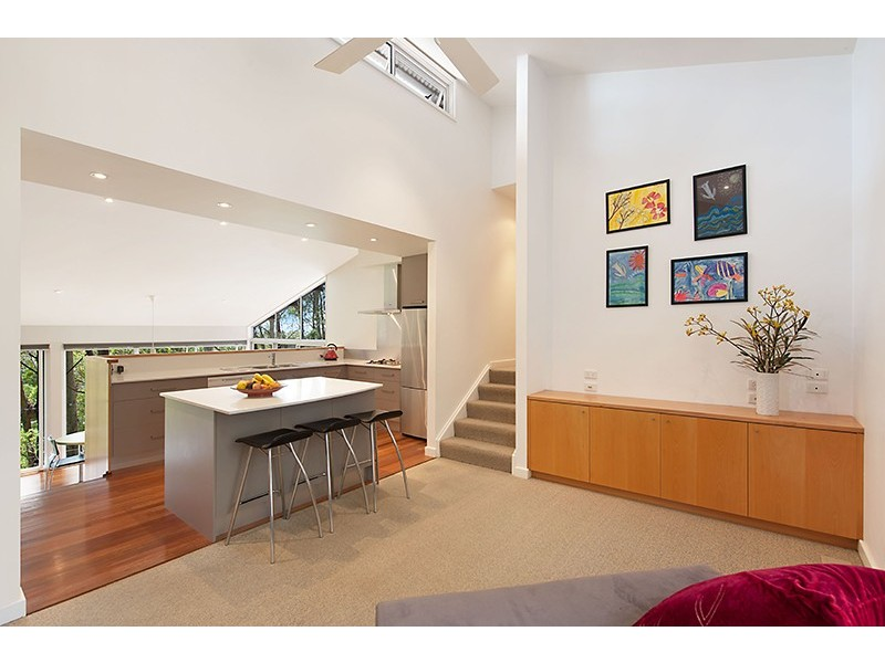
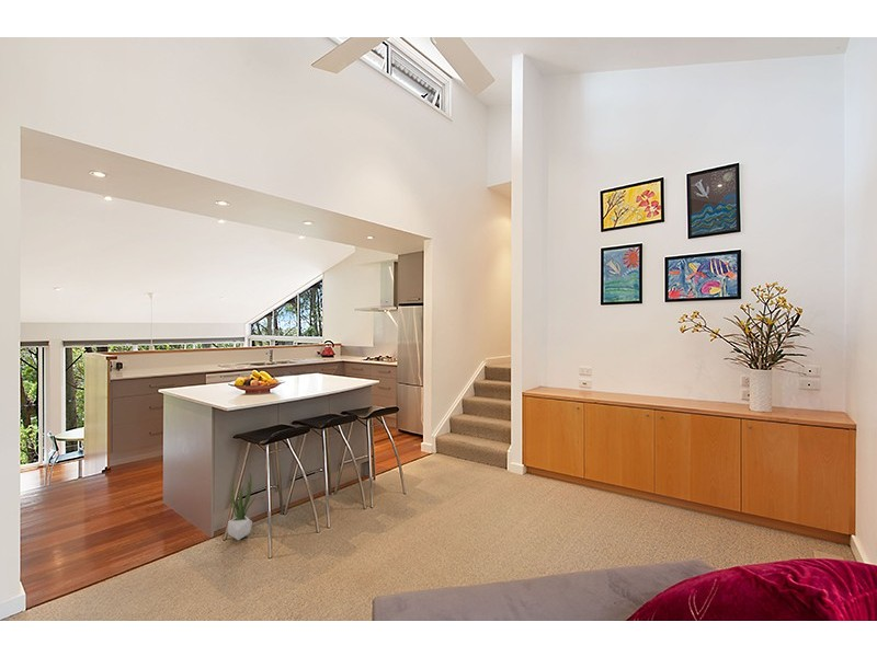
+ potted plant [227,471,257,542]
